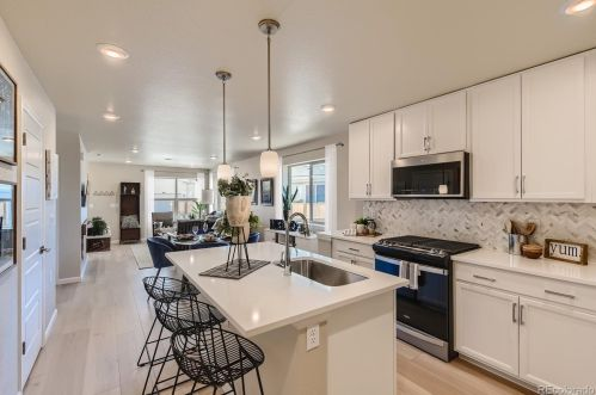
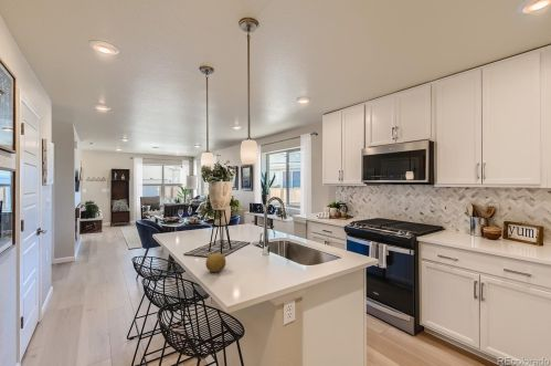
+ fruit [204,252,226,273]
